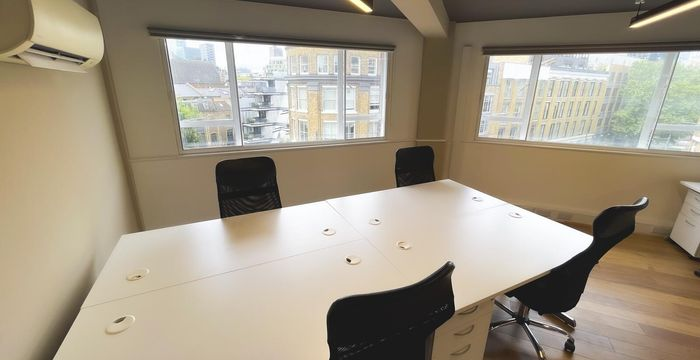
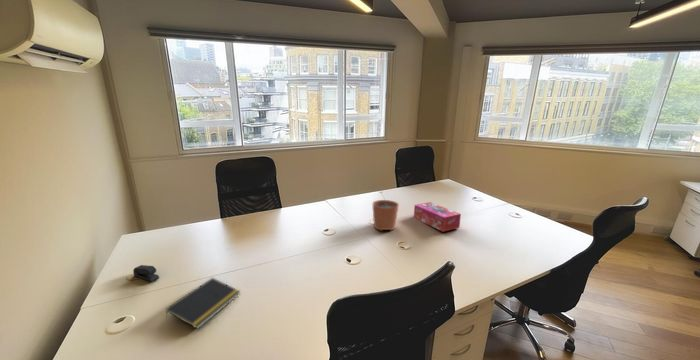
+ plant pot [371,190,400,232]
+ stapler [132,264,160,283]
+ tissue box [413,201,462,233]
+ notepad [165,277,242,330]
